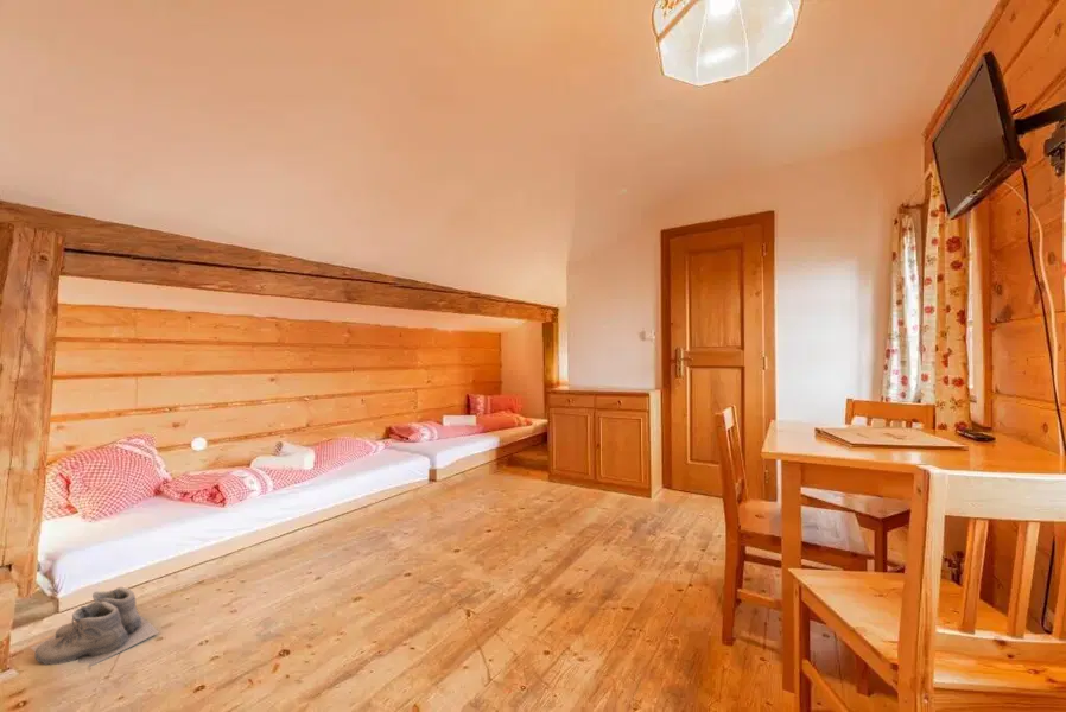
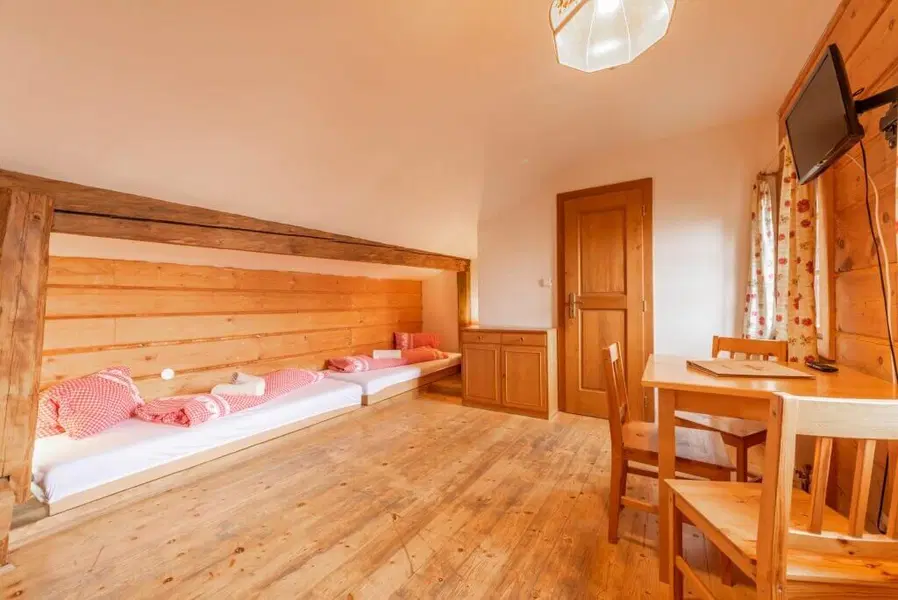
- boots [30,586,160,668]
